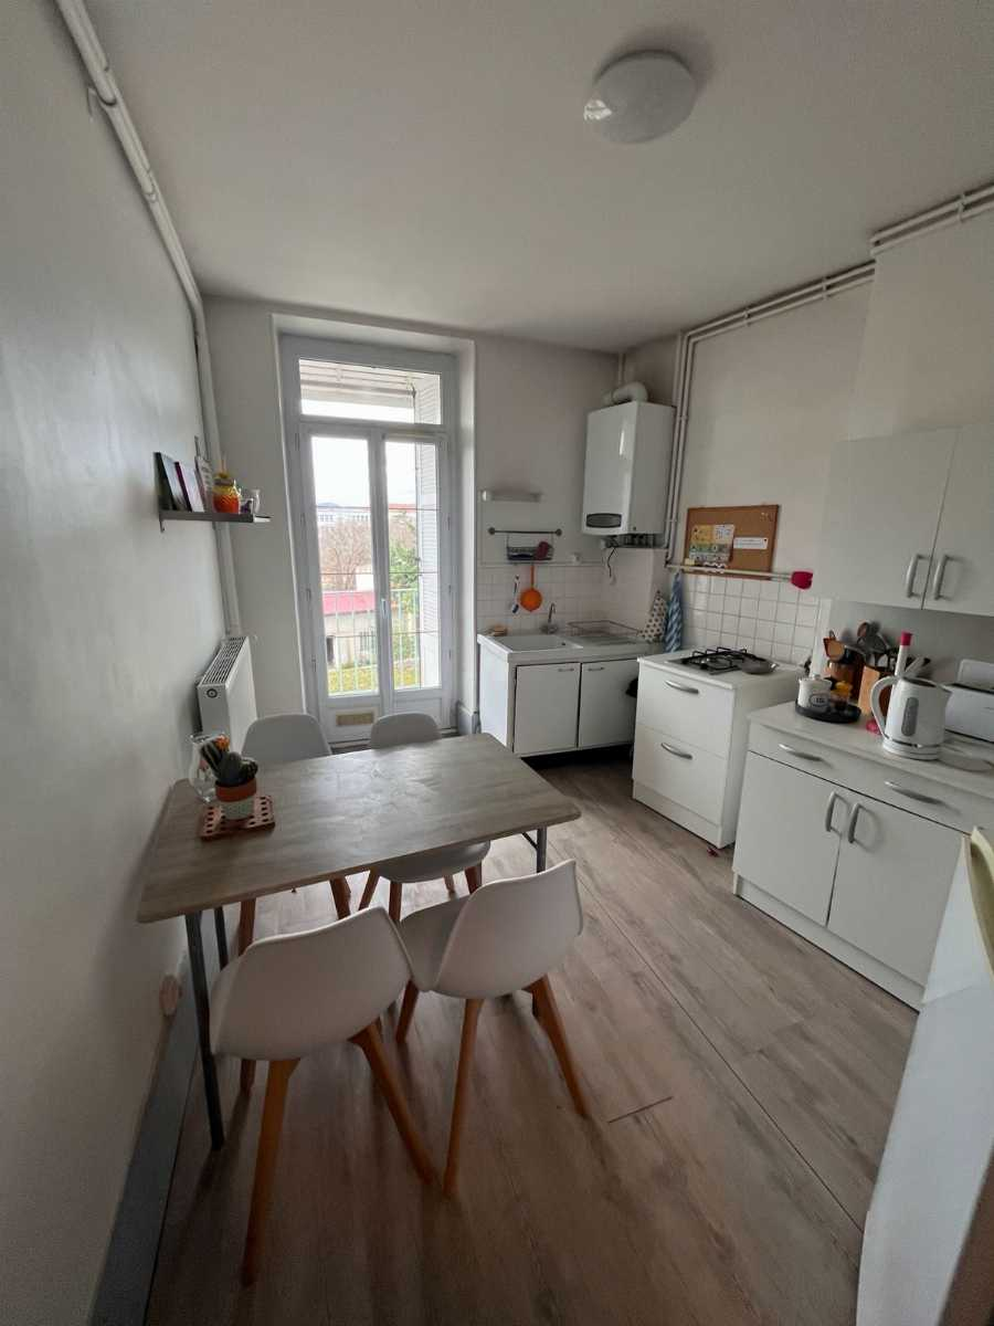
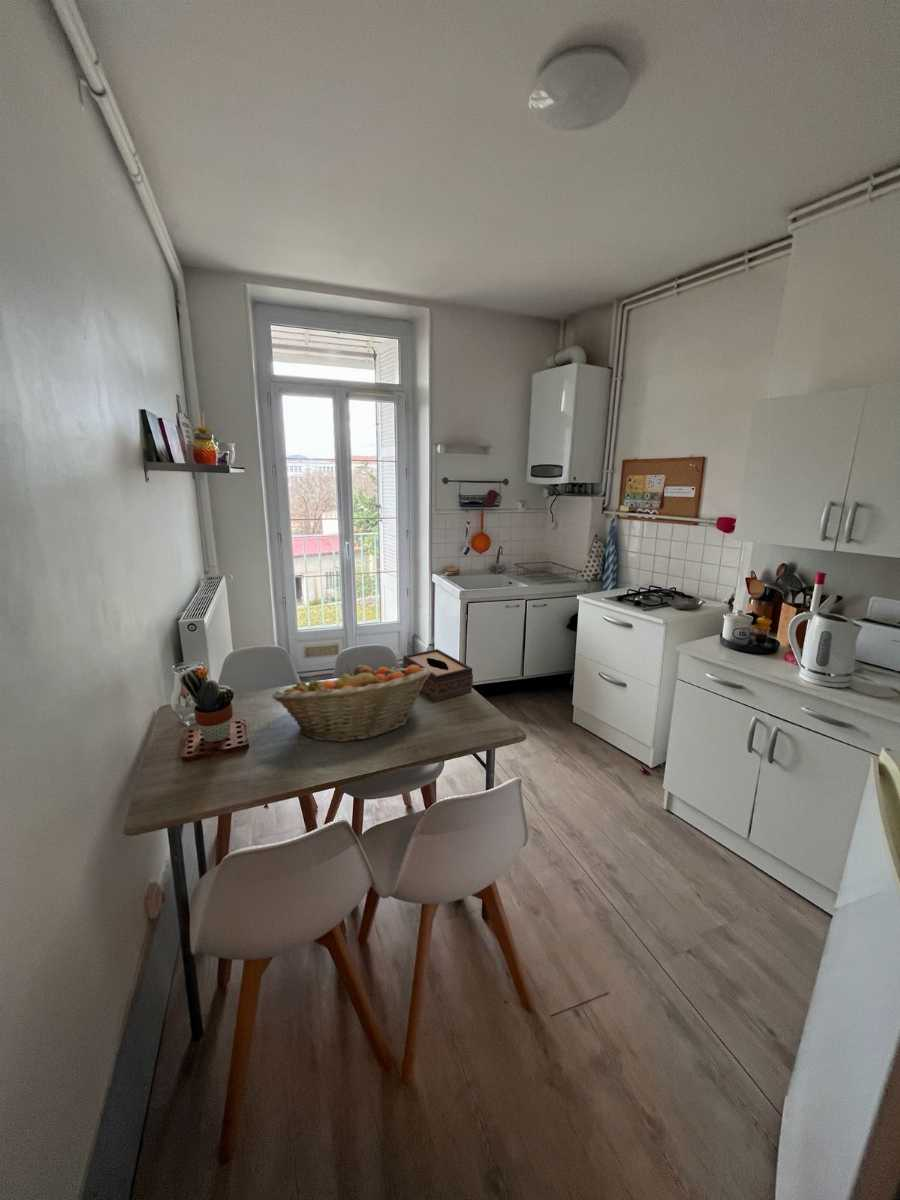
+ fruit basket [272,664,431,743]
+ tissue box [402,648,474,703]
